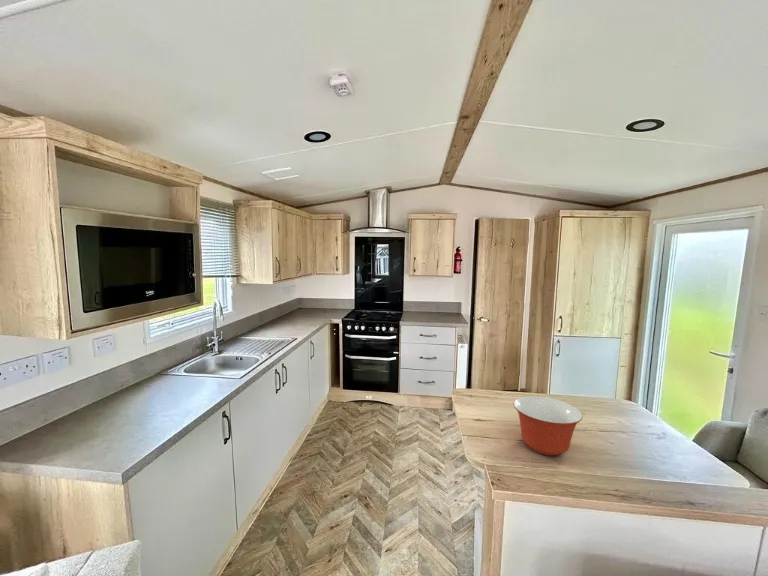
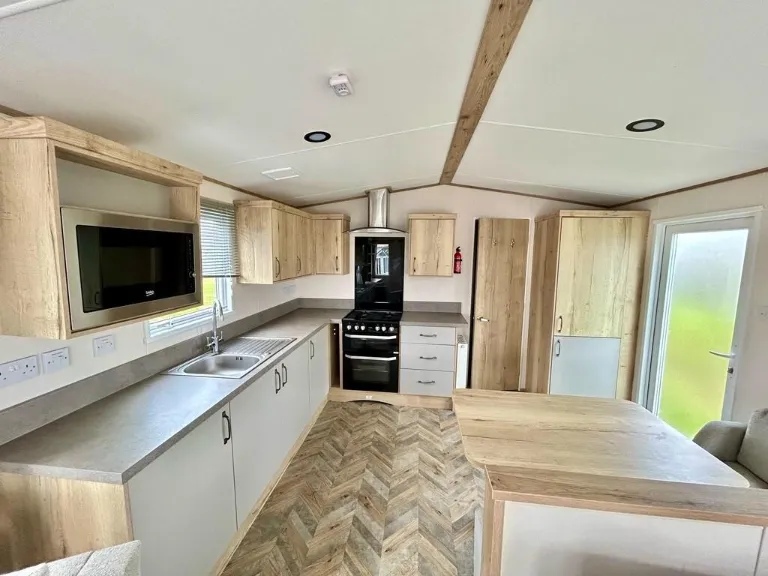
- mixing bowl [513,395,584,456]
